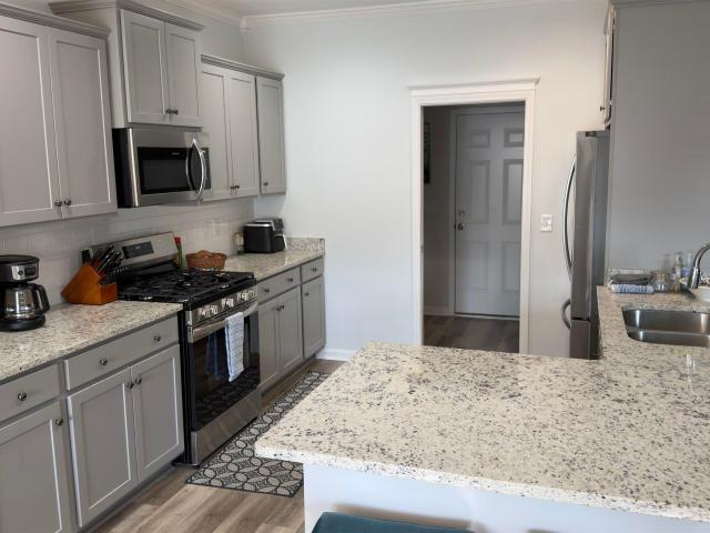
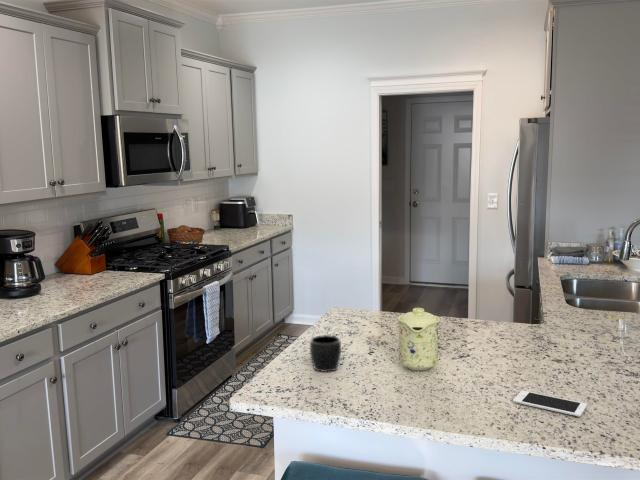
+ cell phone [512,390,588,418]
+ mug [397,307,441,371]
+ mug [309,334,342,373]
